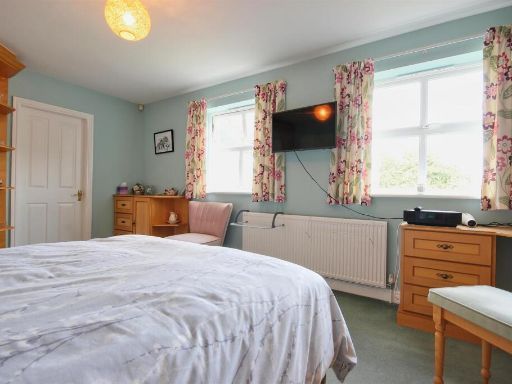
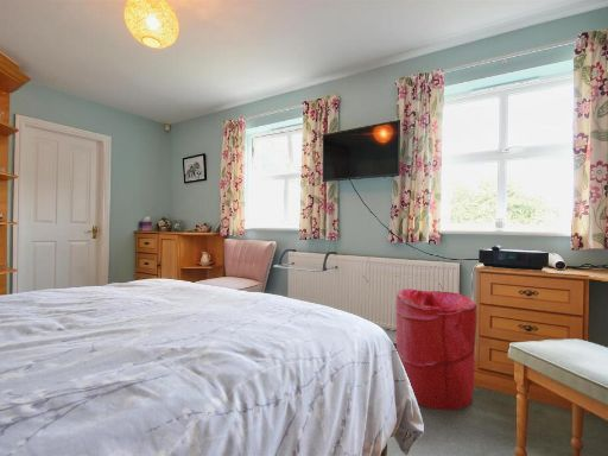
+ laundry hamper [394,287,477,411]
